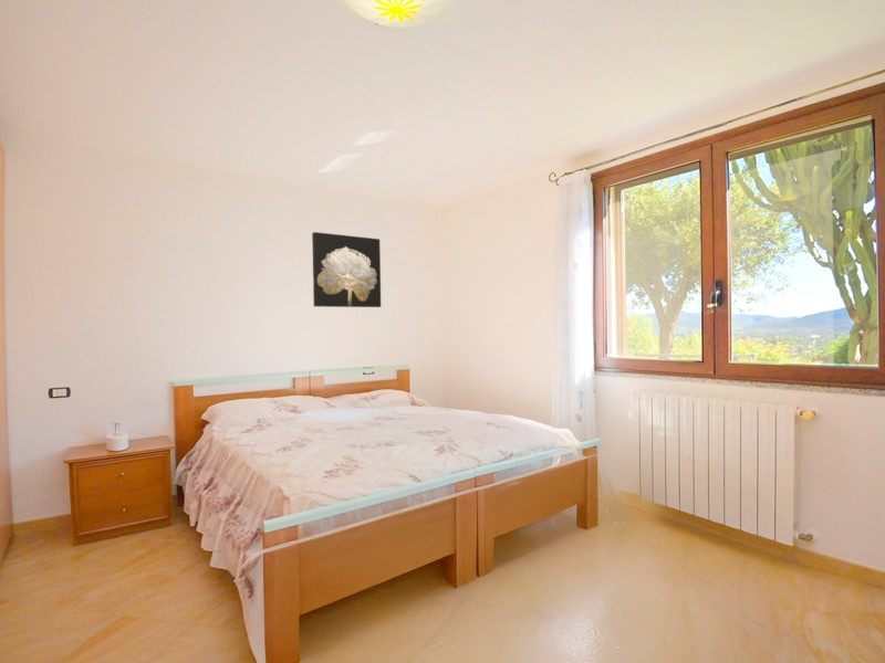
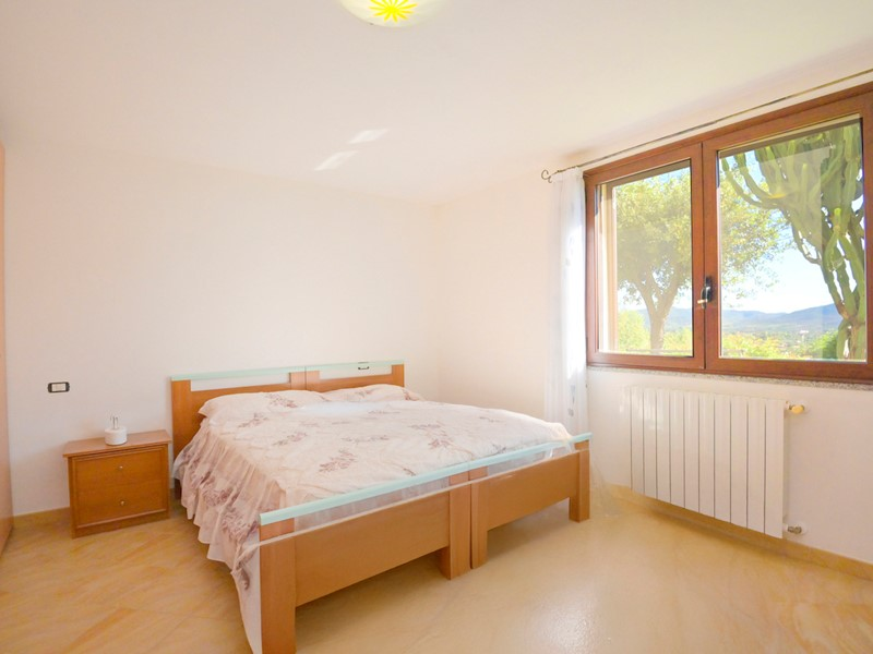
- wall art [311,231,382,308]
